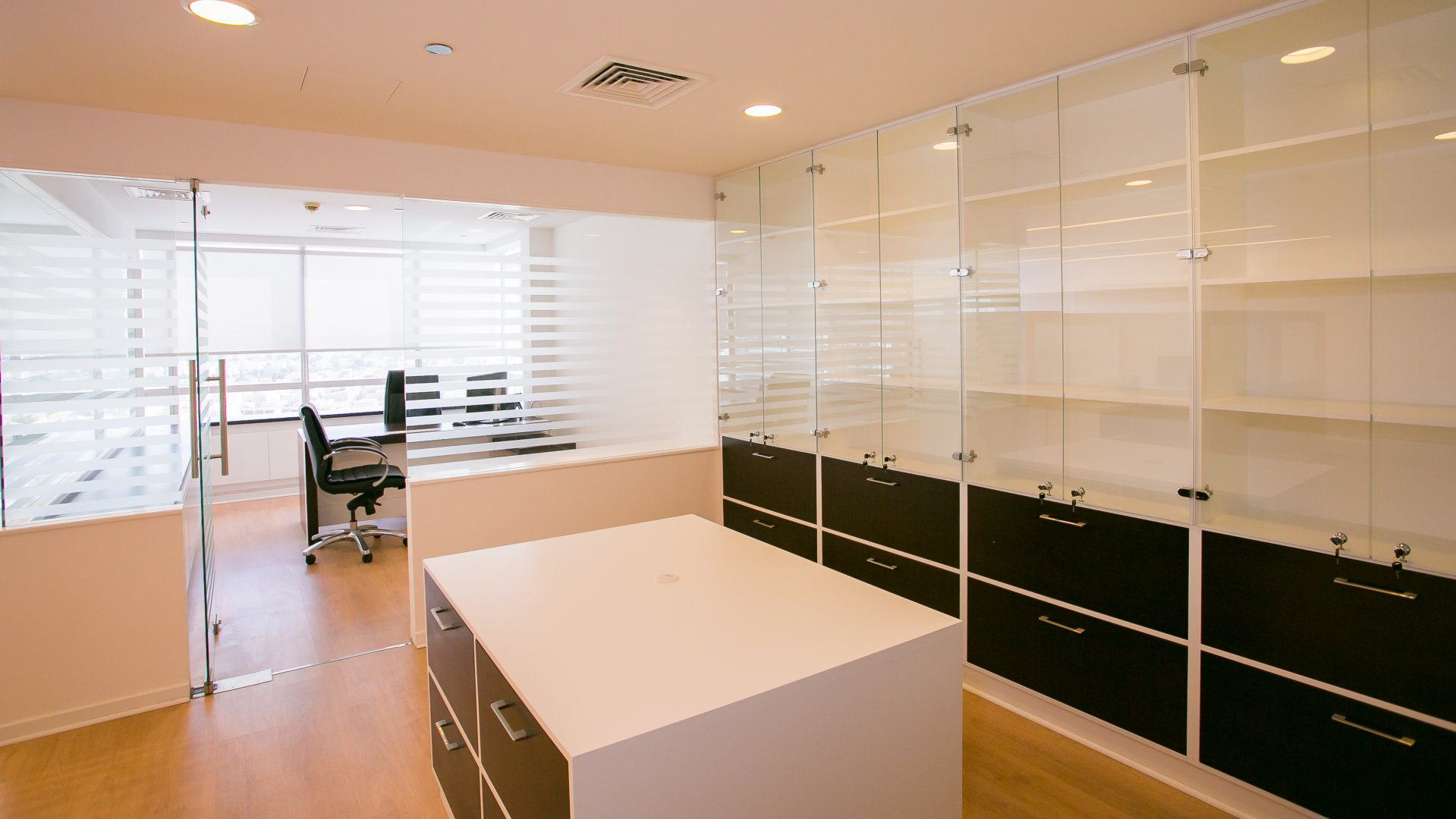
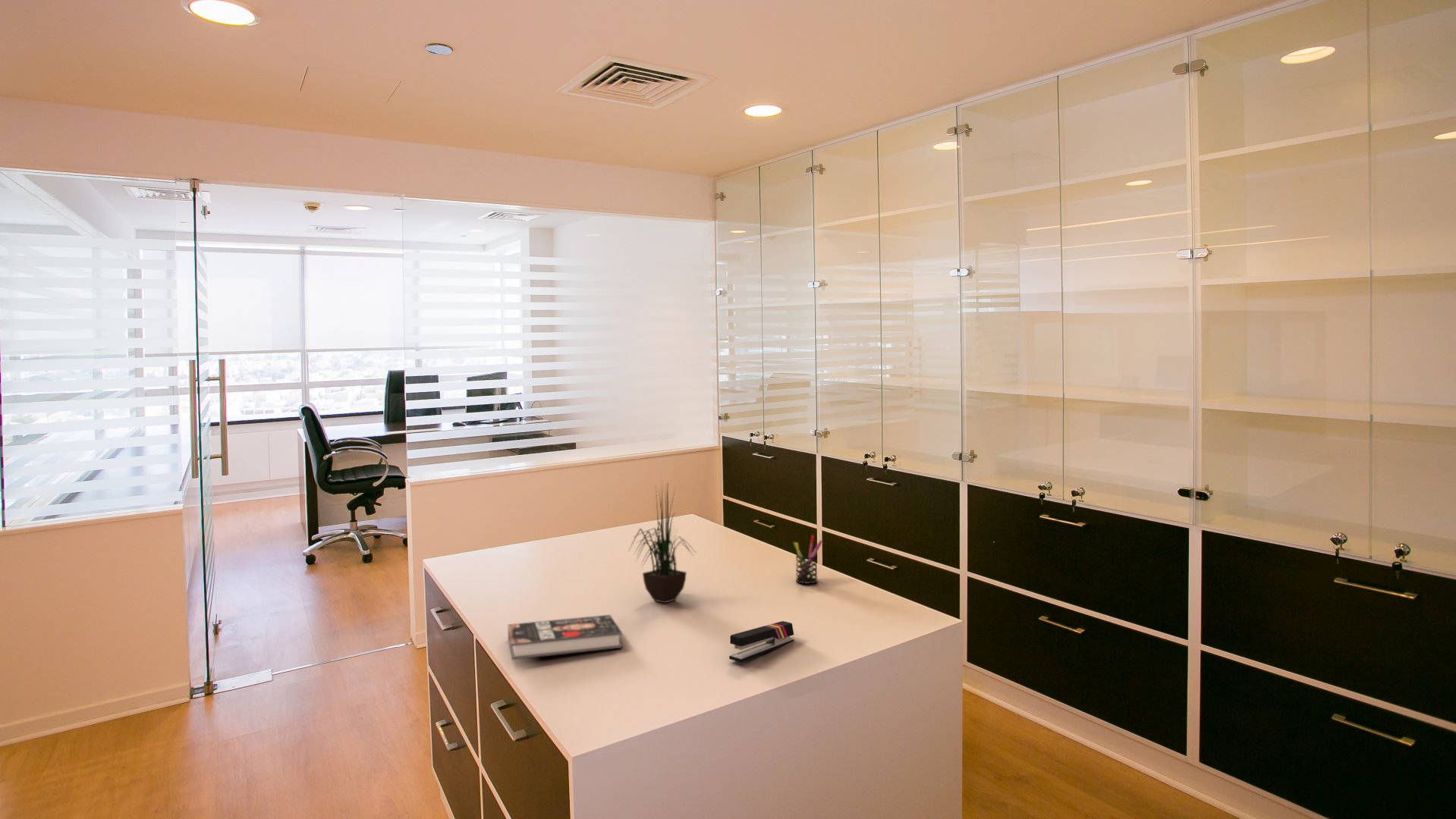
+ pen holder [792,535,823,585]
+ potted plant [628,479,696,604]
+ stapler [728,620,795,663]
+ book [508,614,623,661]
